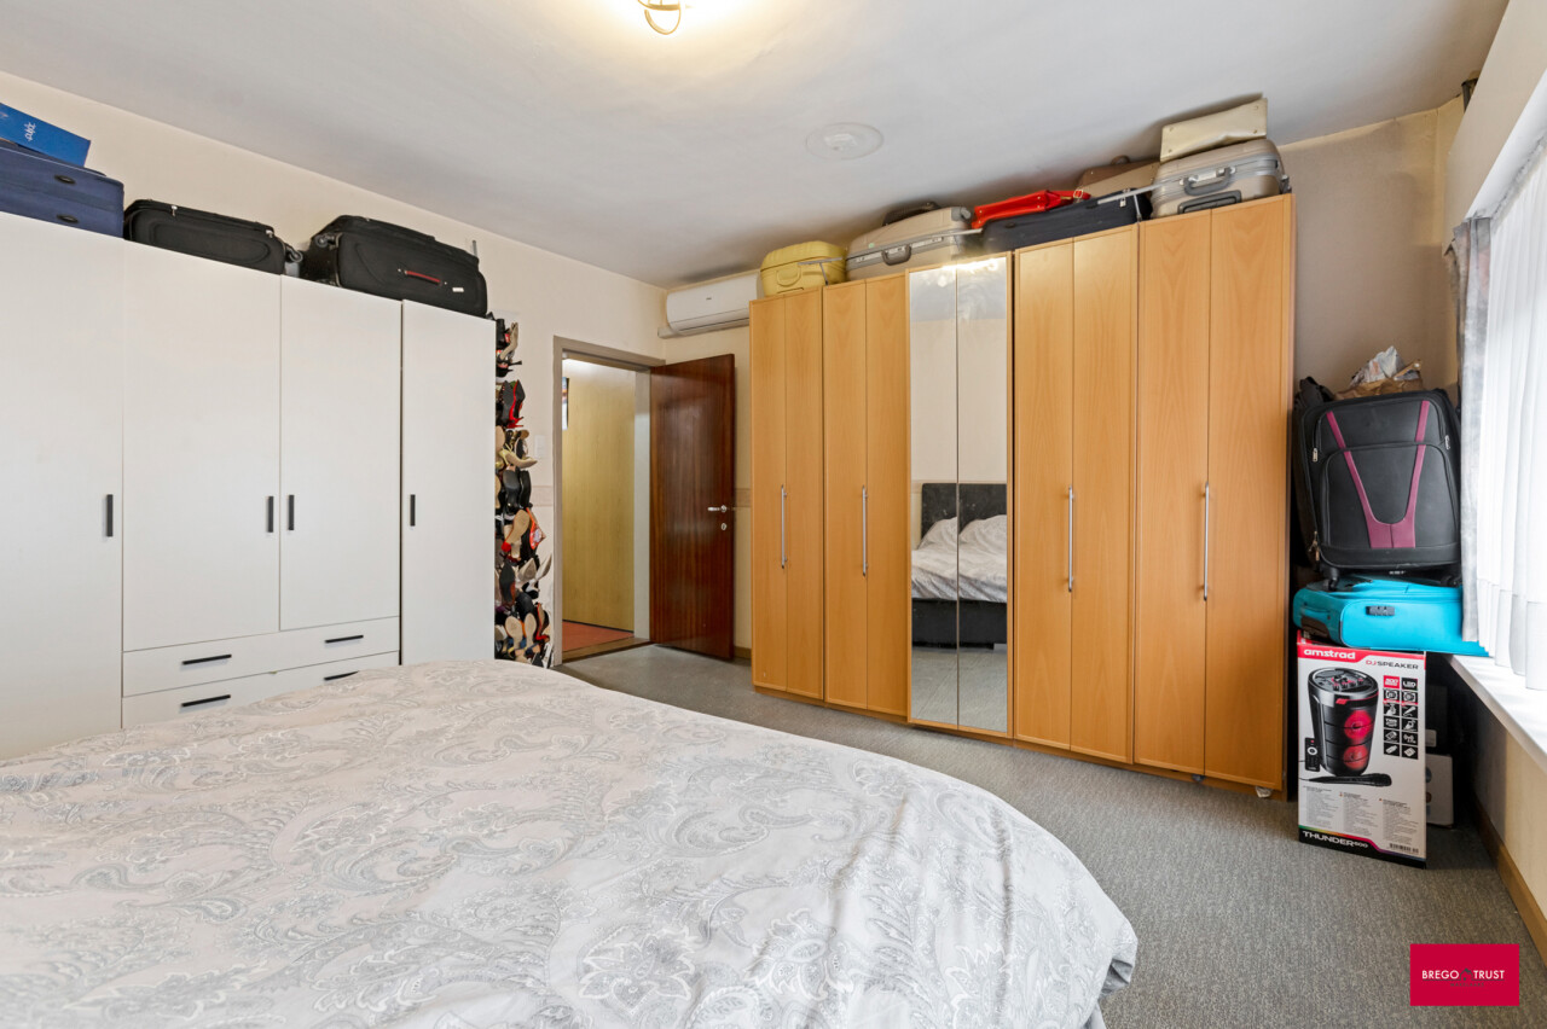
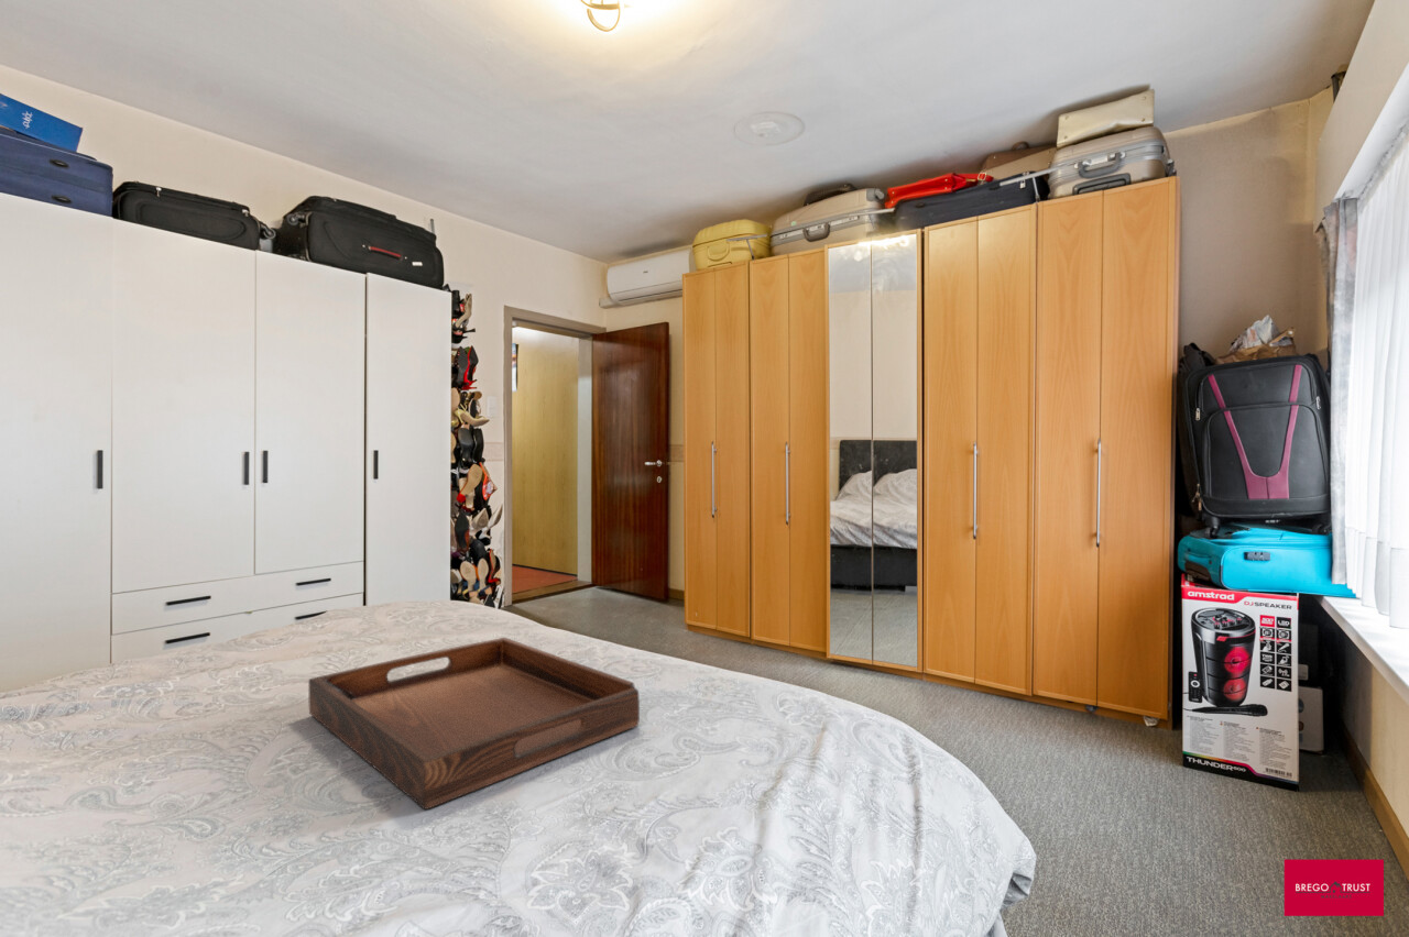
+ serving tray [307,637,641,811]
